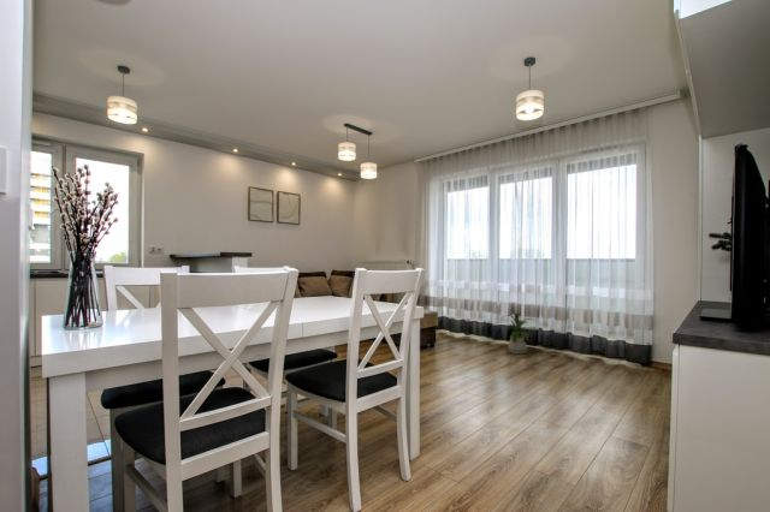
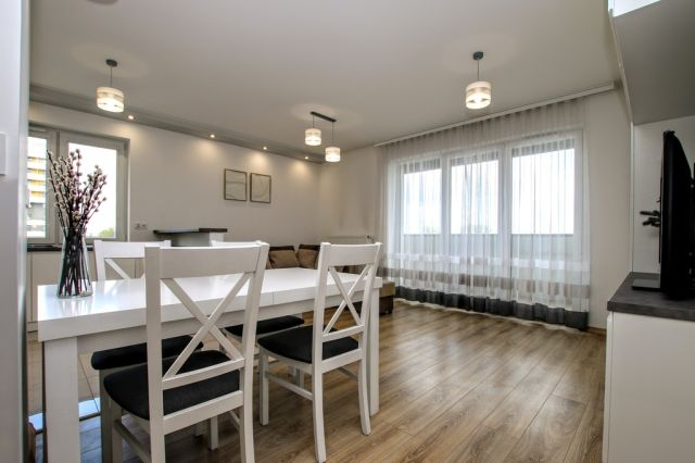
- house plant [502,311,537,355]
